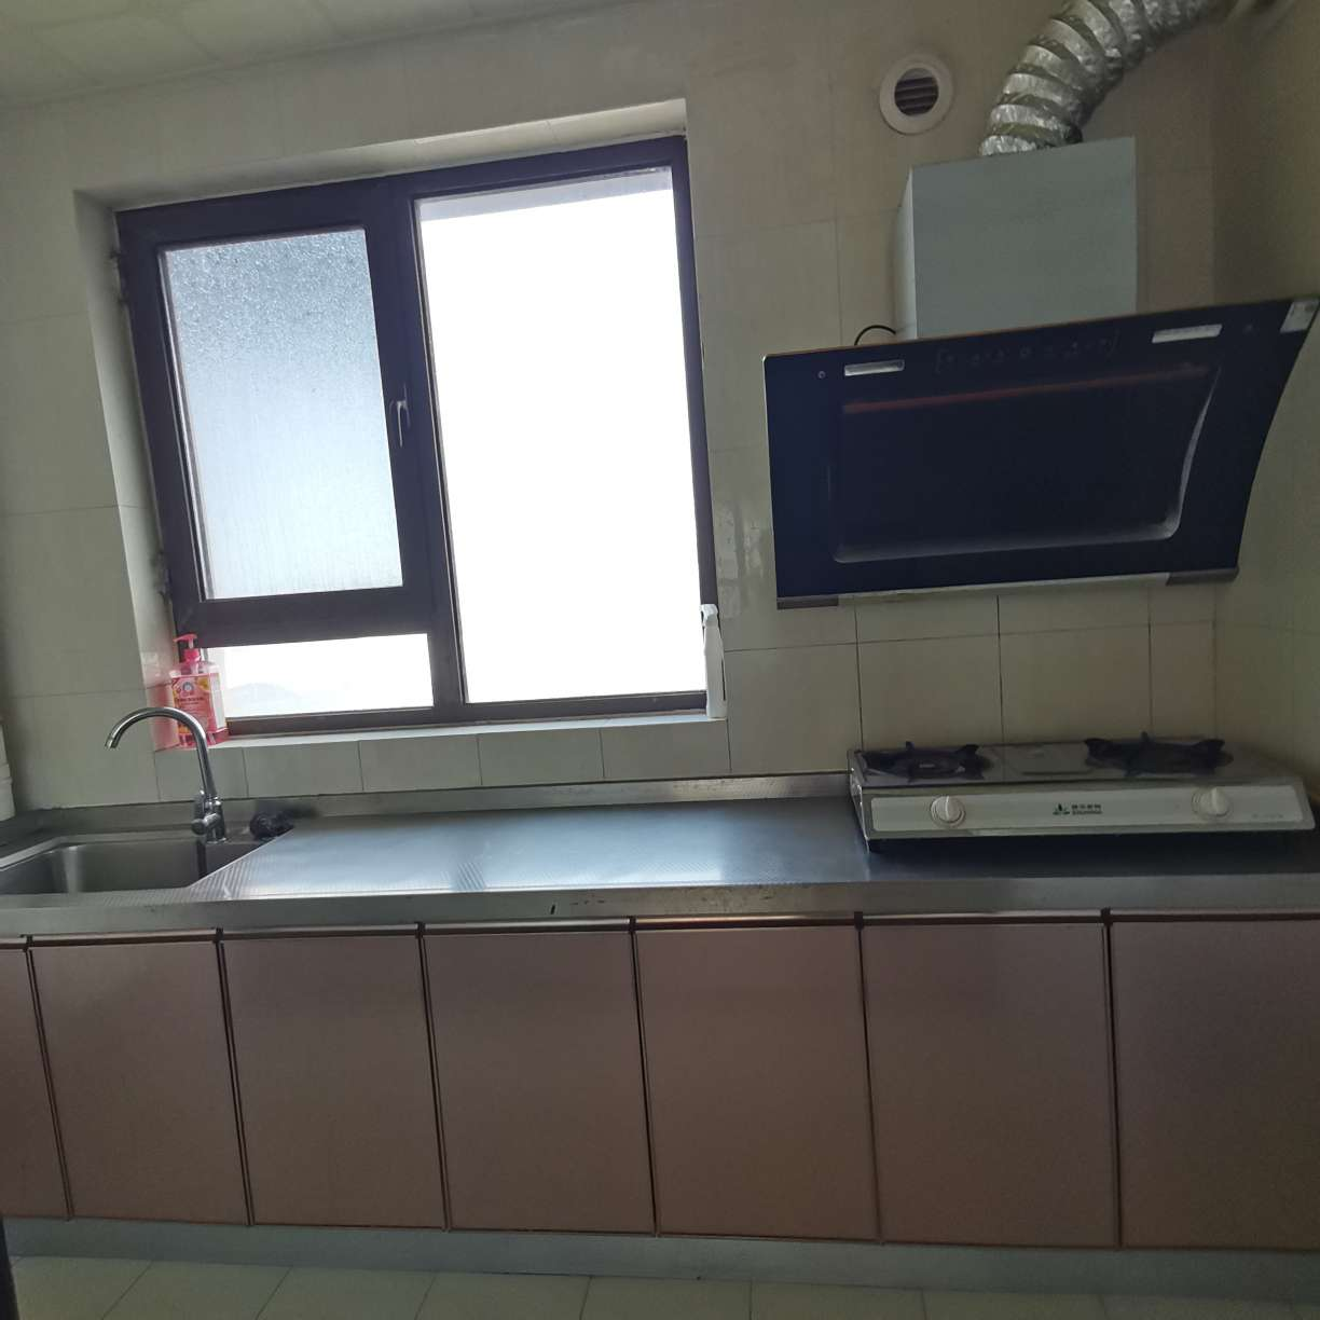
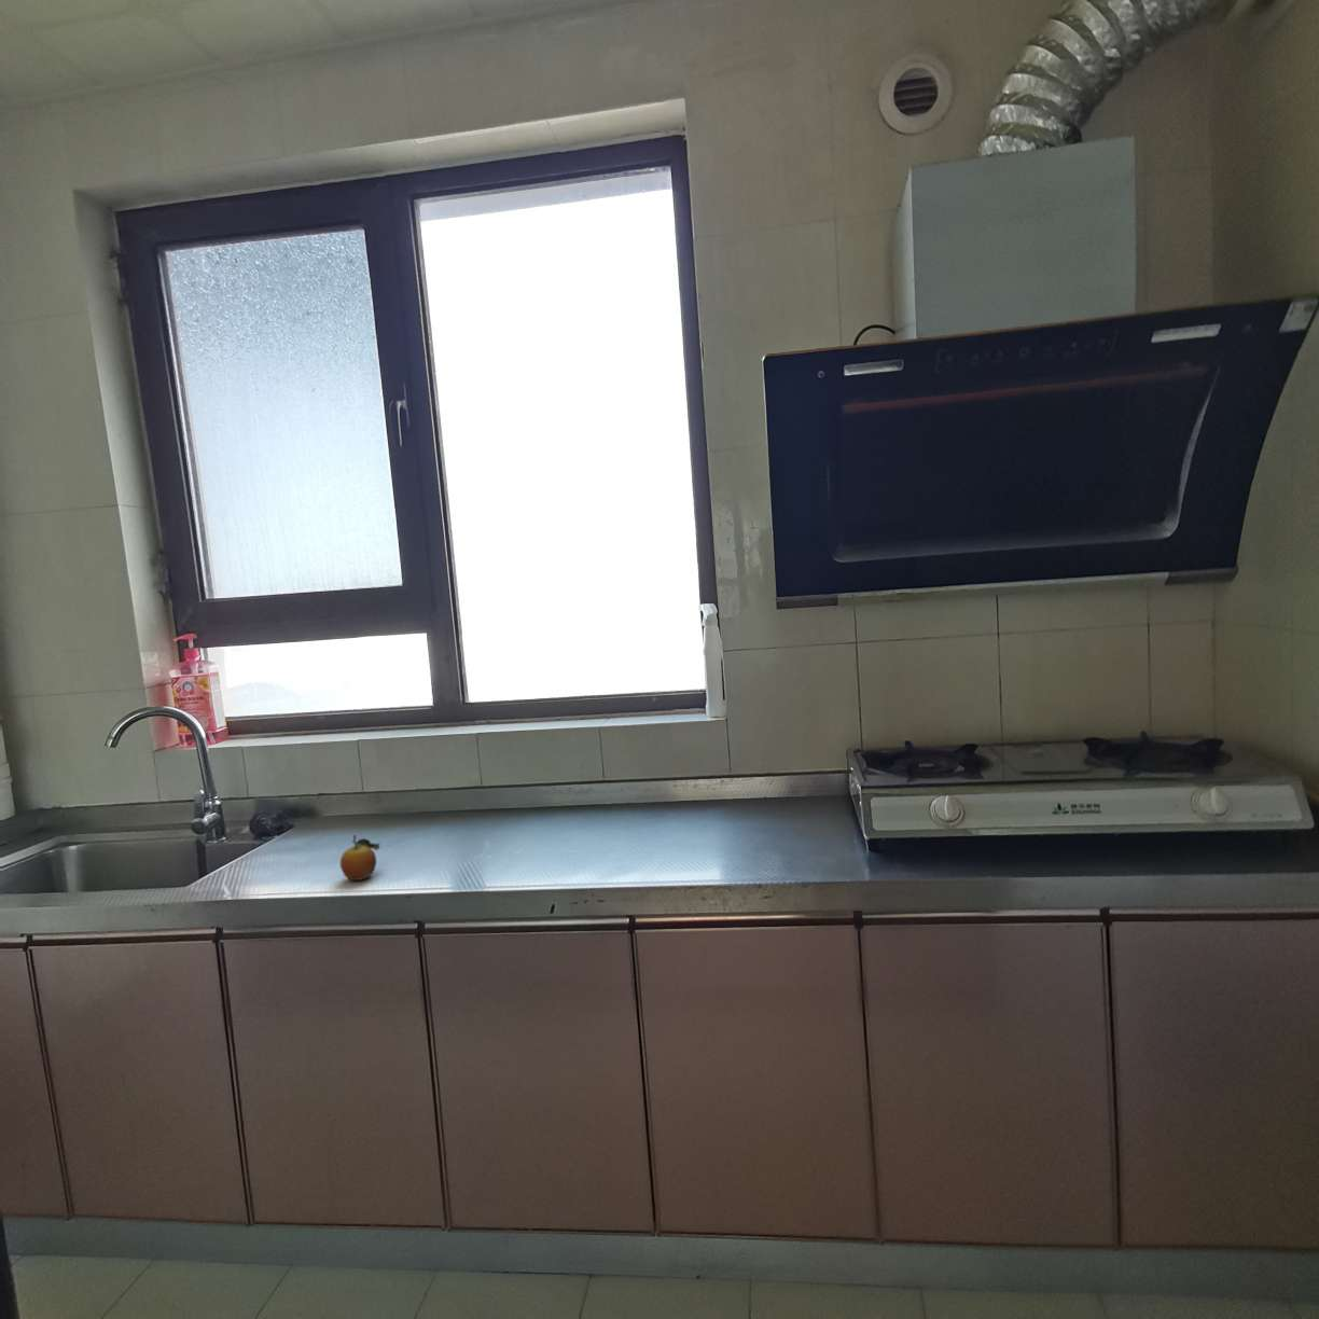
+ fruit [339,835,382,882]
